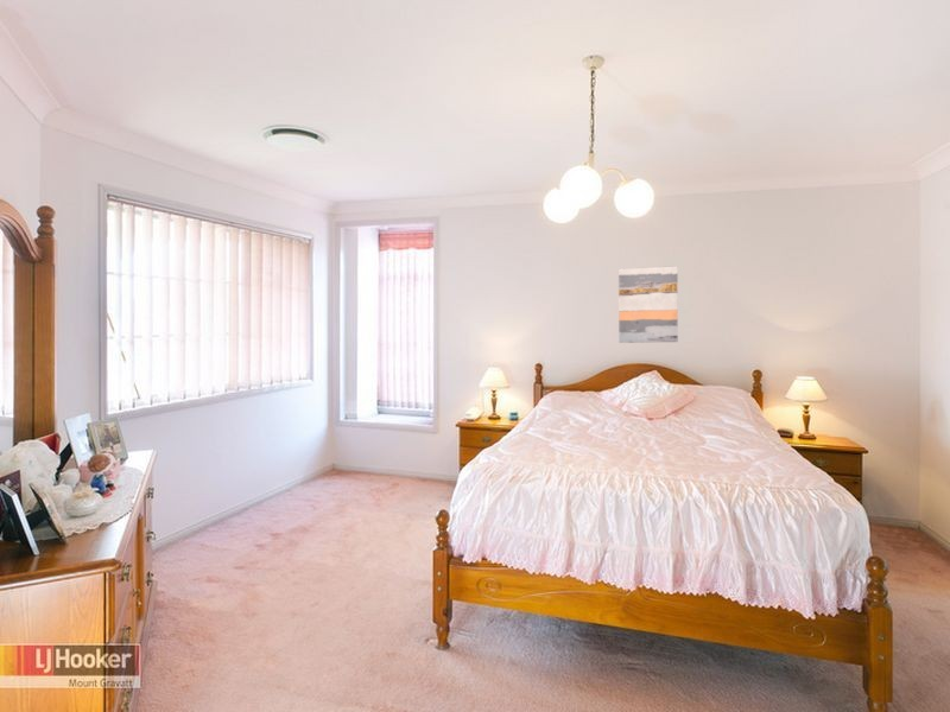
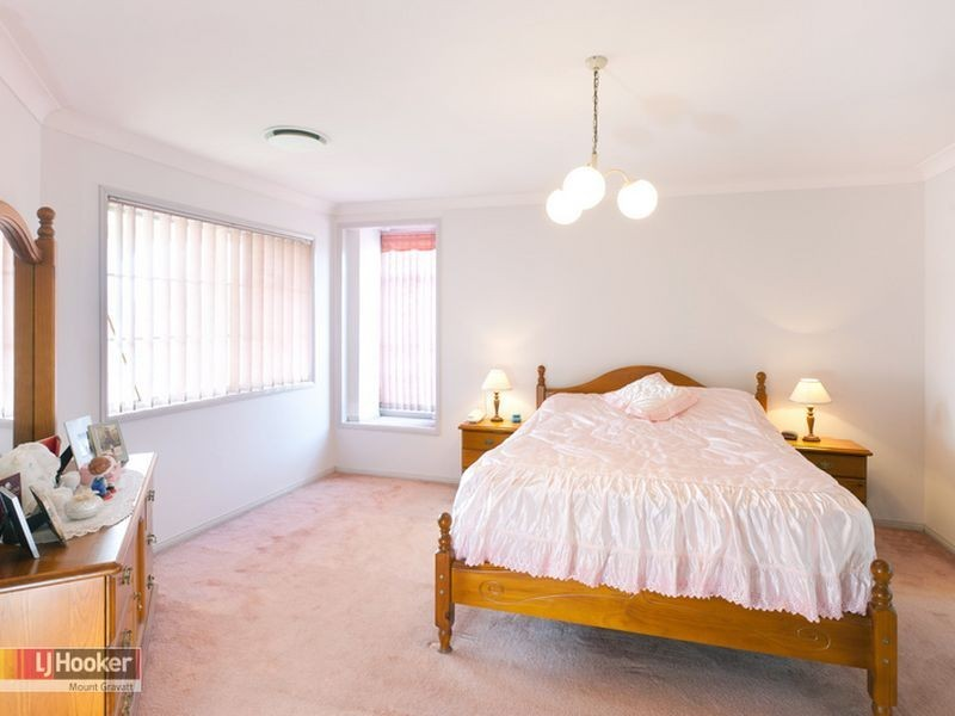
- wall art [618,265,679,344]
